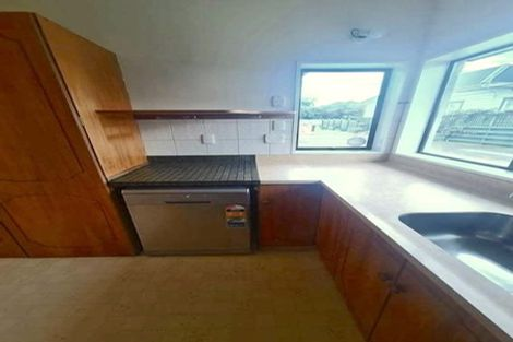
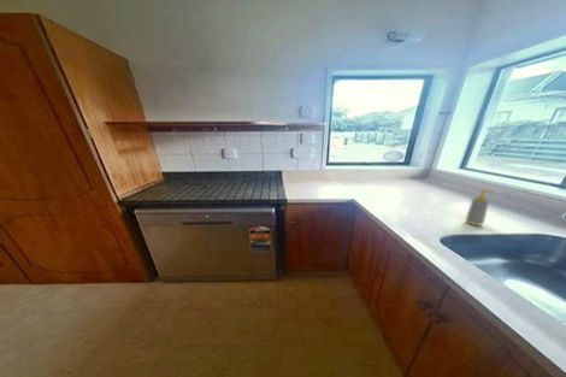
+ soap bottle [465,187,494,226]
